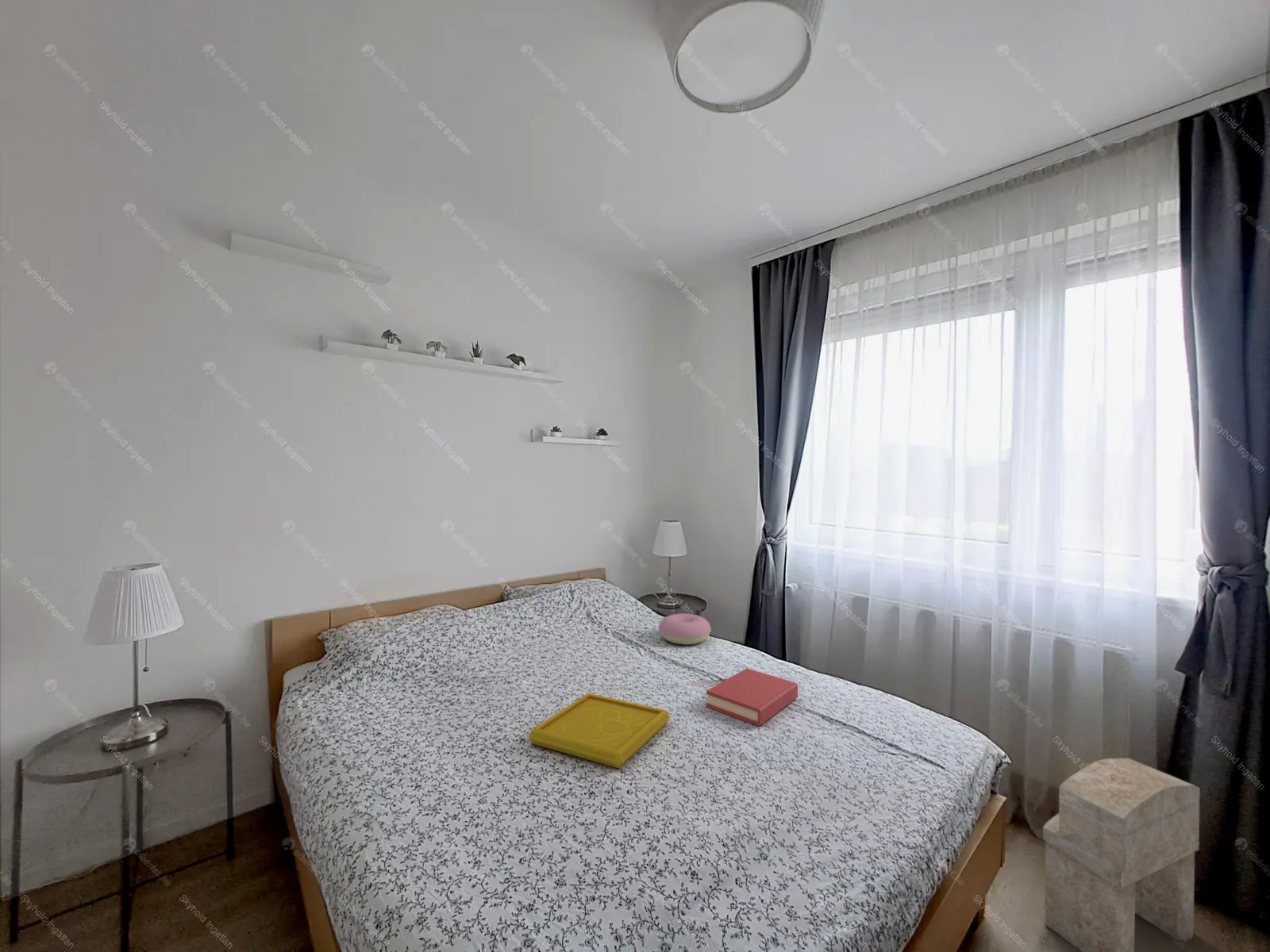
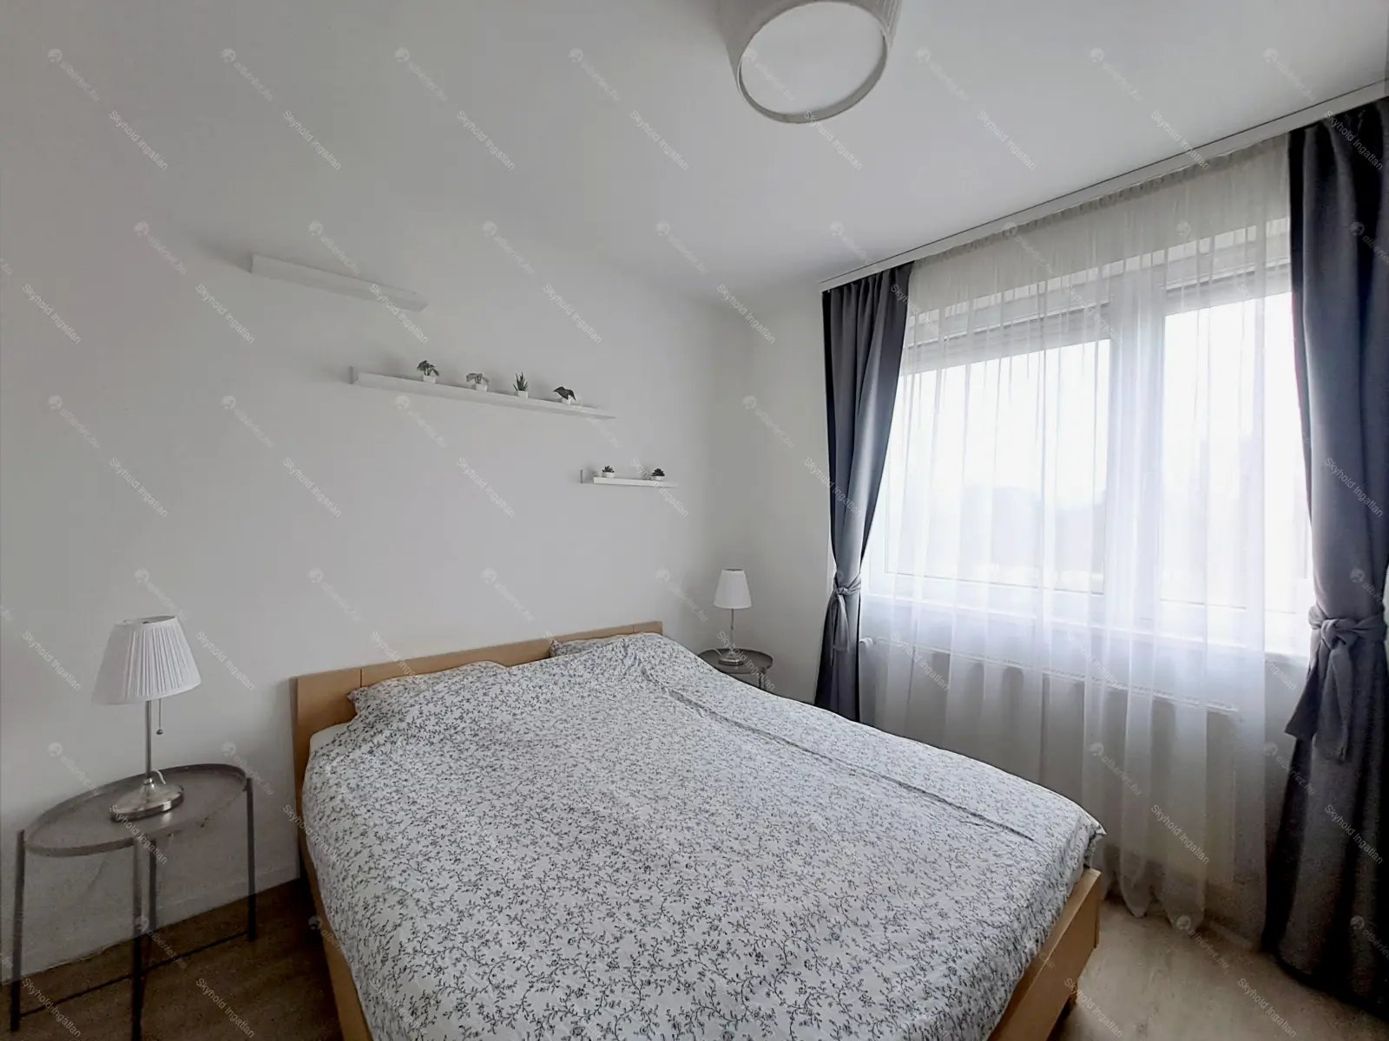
- stool [1042,758,1200,952]
- hardback book [706,668,799,727]
- serving tray [528,693,671,769]
- cushion [658,612,712,646]
